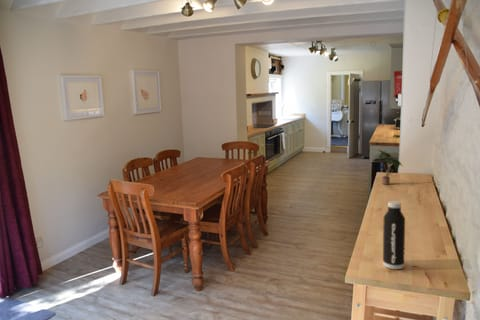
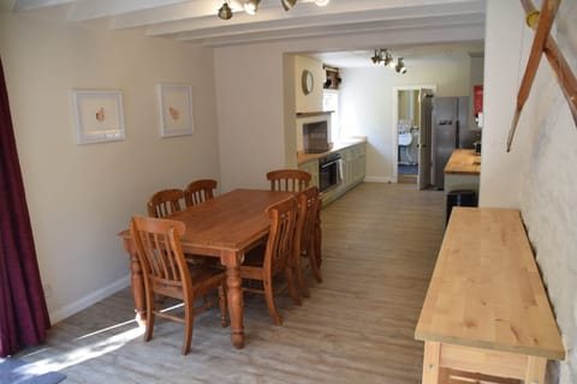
- water bottle [382,200,406,270]
- potted plant [378,149,403,185]
